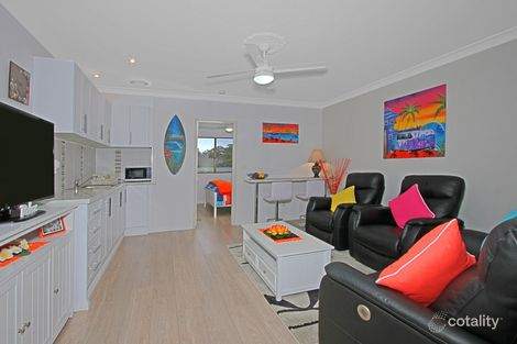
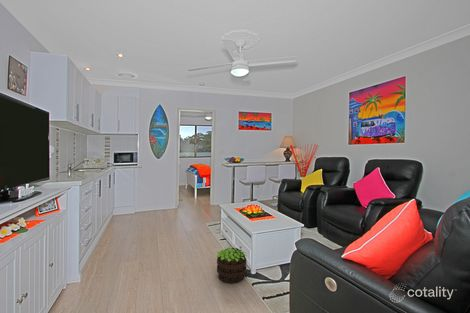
+ potted plant [216,247,248,284]
